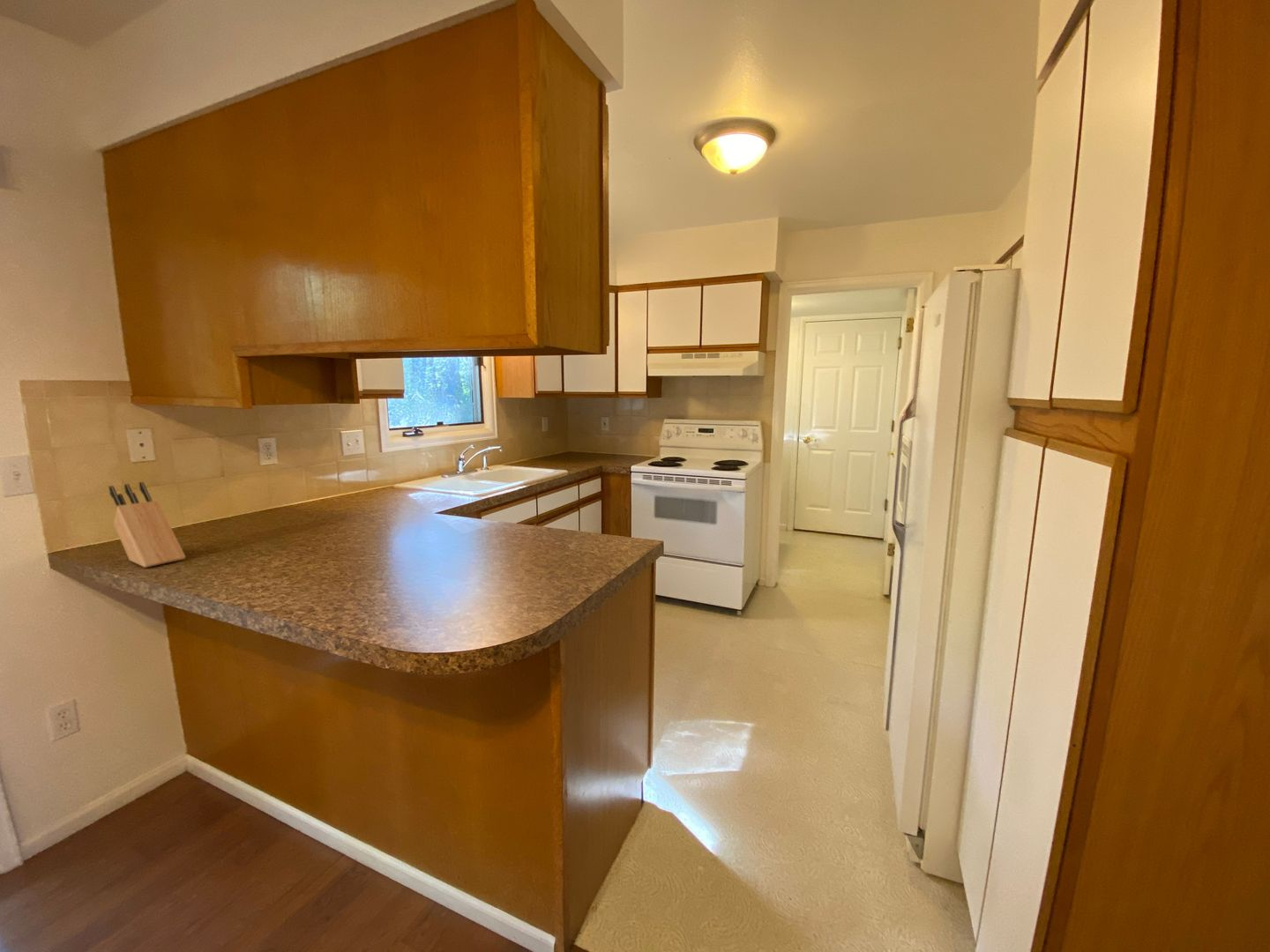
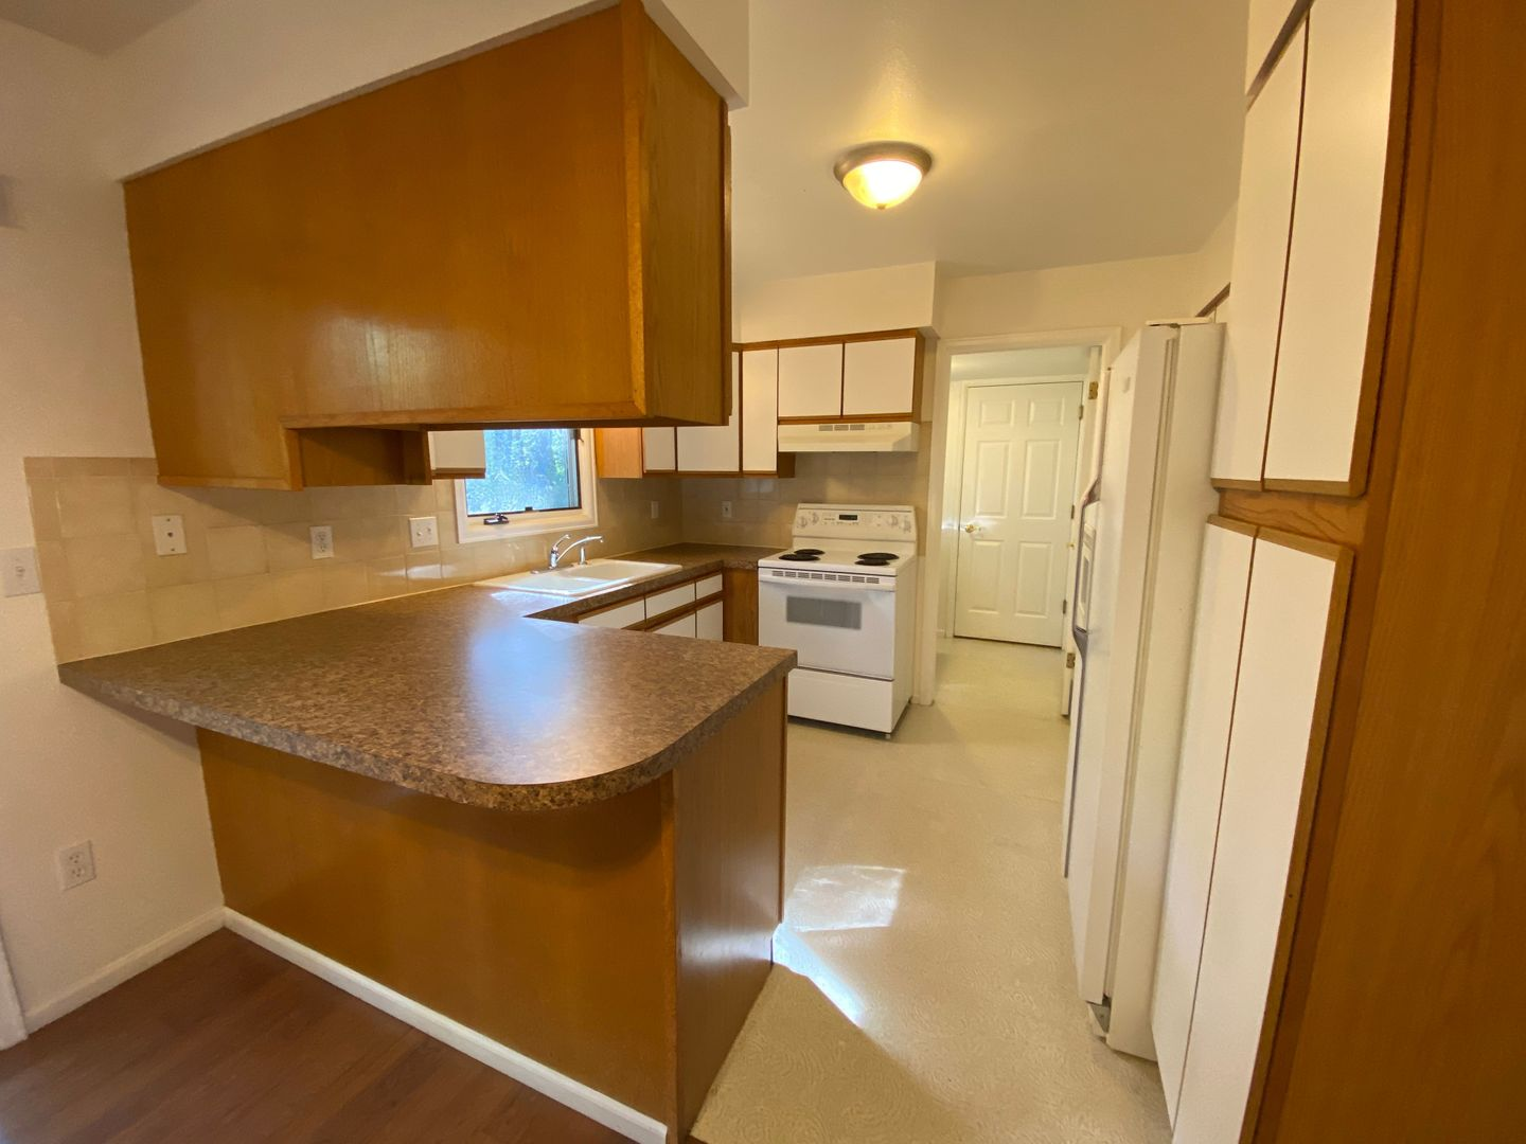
- knife block [108,481,186,569]
